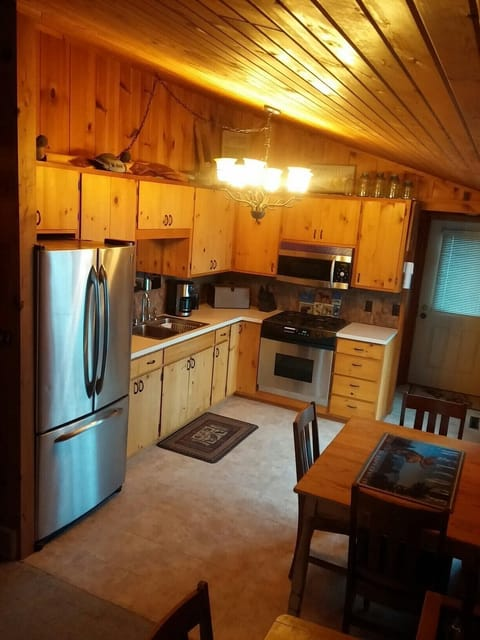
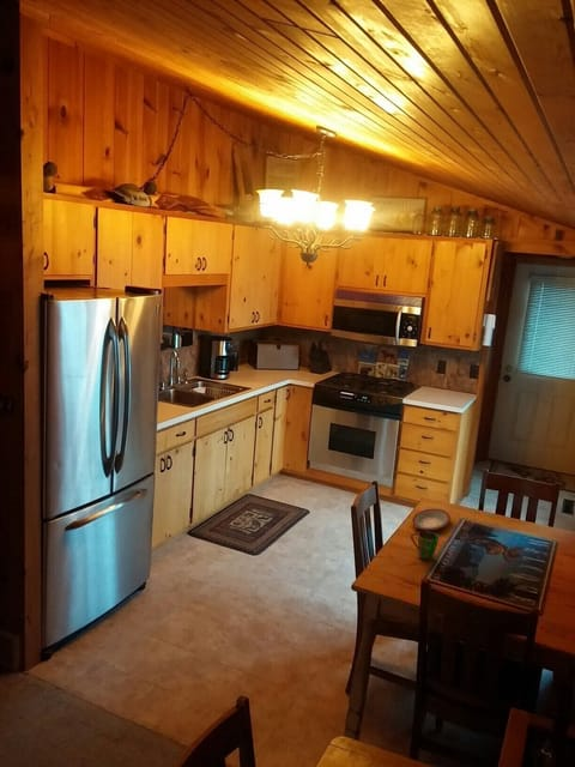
+ plate [411,508,452,531]
+ cup [410,530,441,561]
